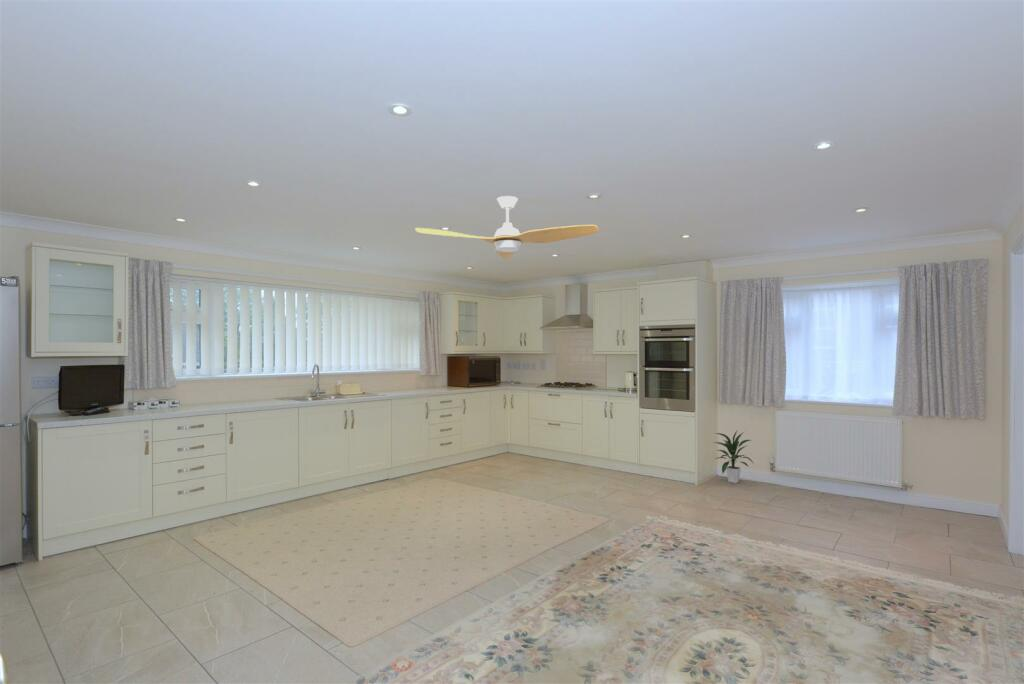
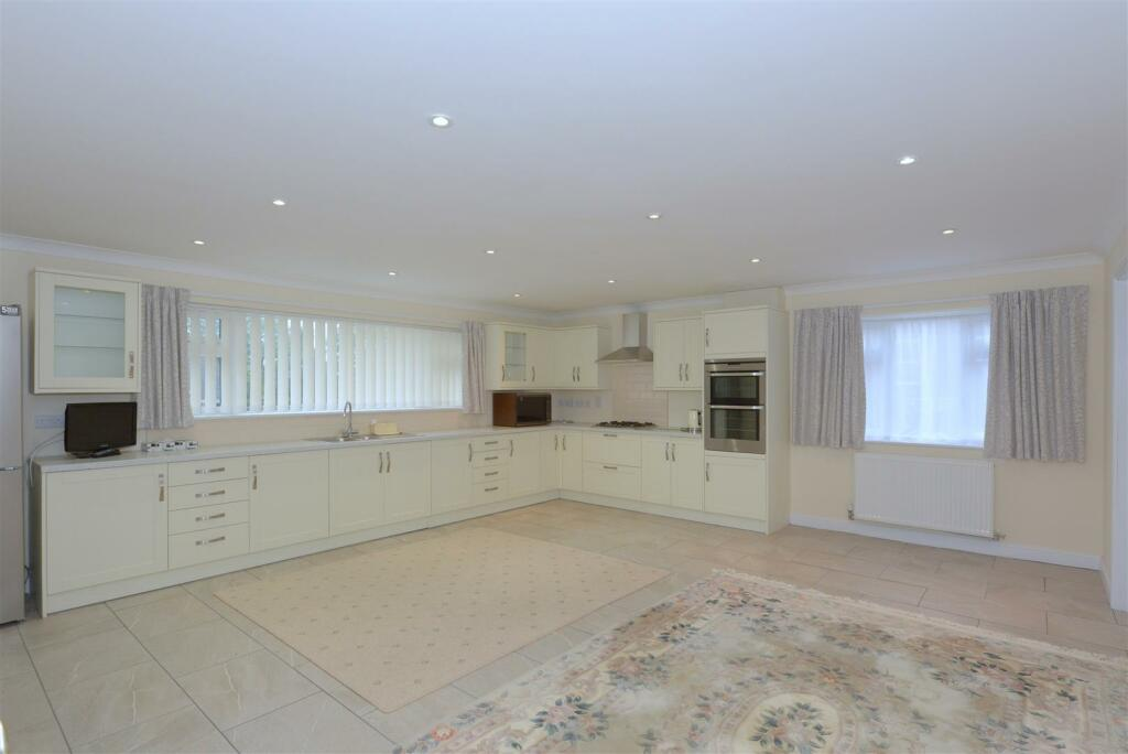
- indoor plant [712,429,755,484]
- electric fan [414,195,599,261]
